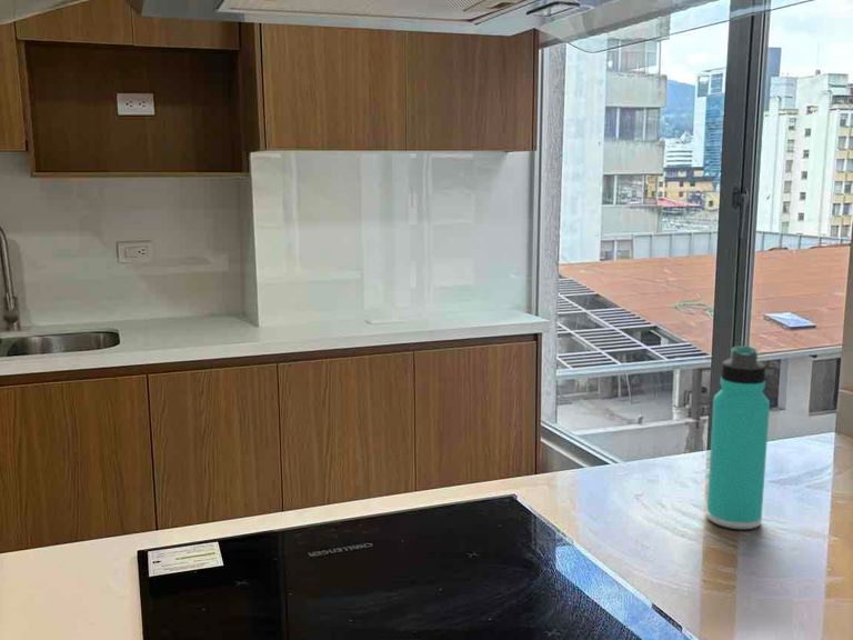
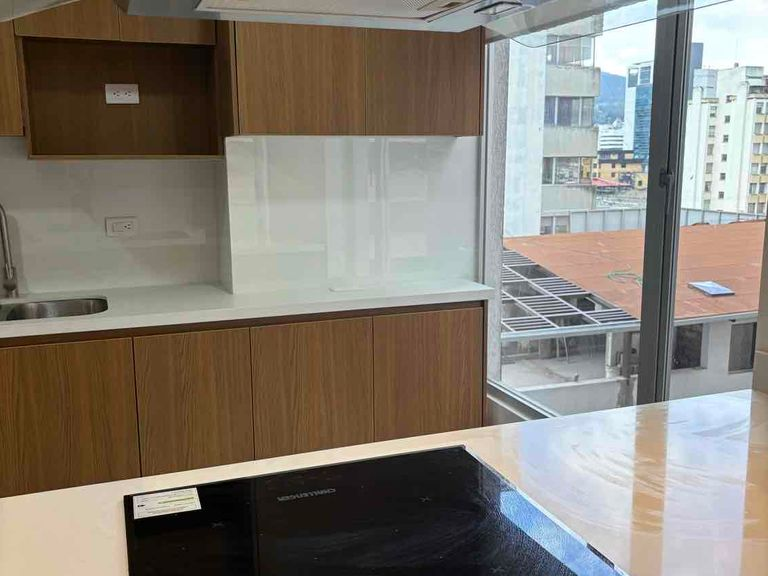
- thermos bottle [705,344,771,530]
